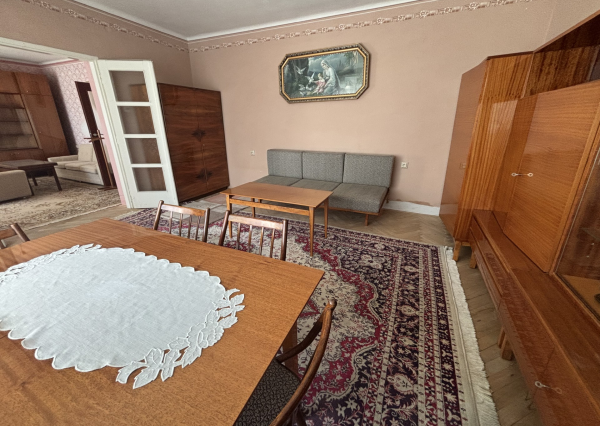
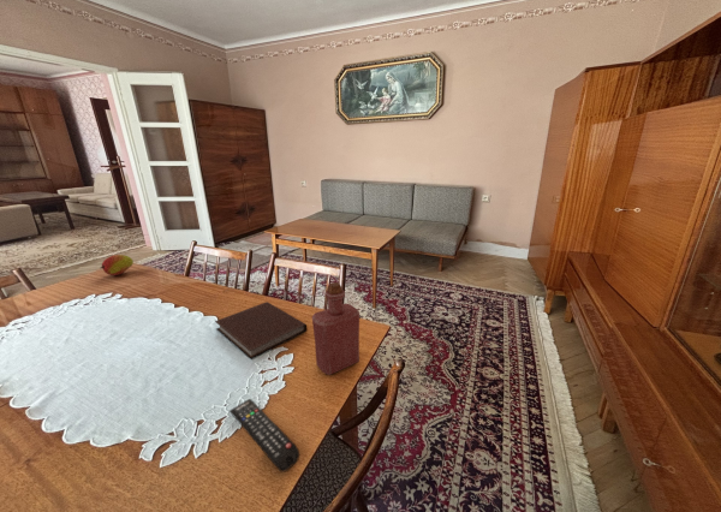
+ remote control [228,398,300,474]
+ fruit [100,254,135,276]
+ bottle [311,281,360,376]
+ notebook [214,300,309,361]
